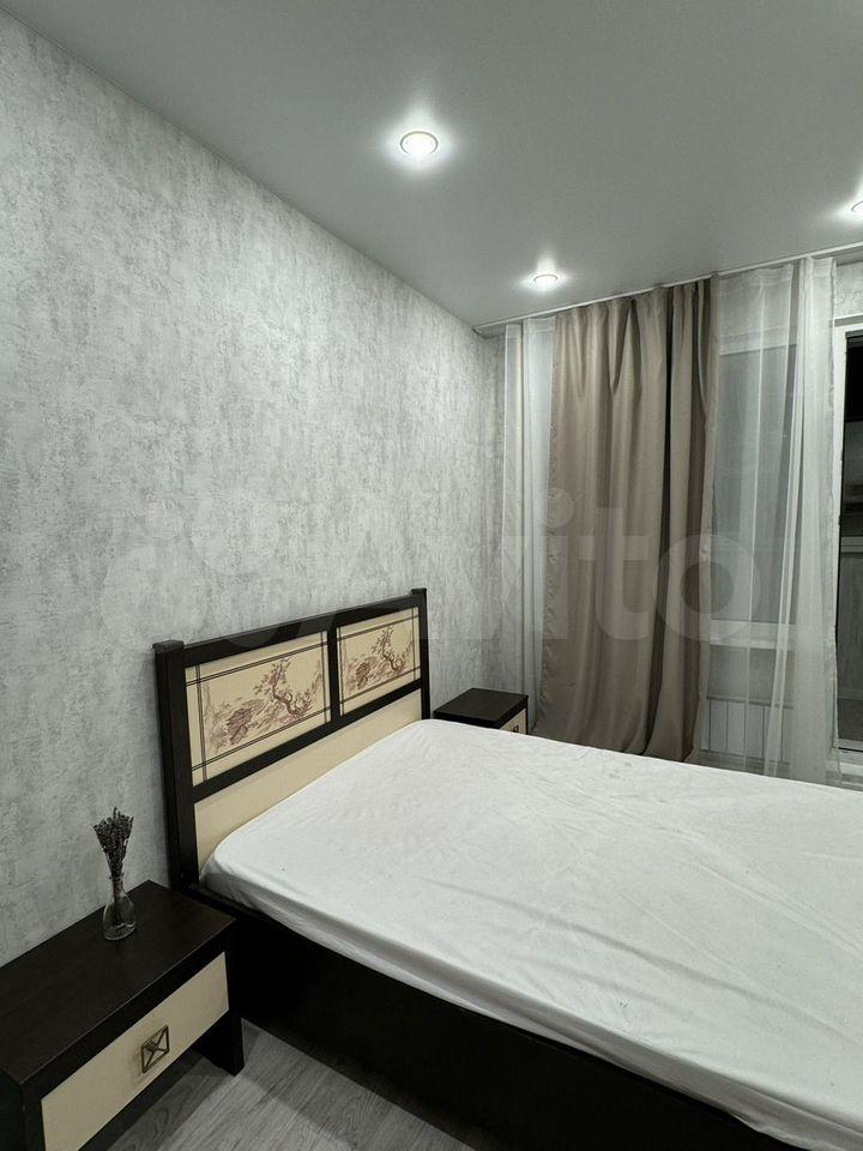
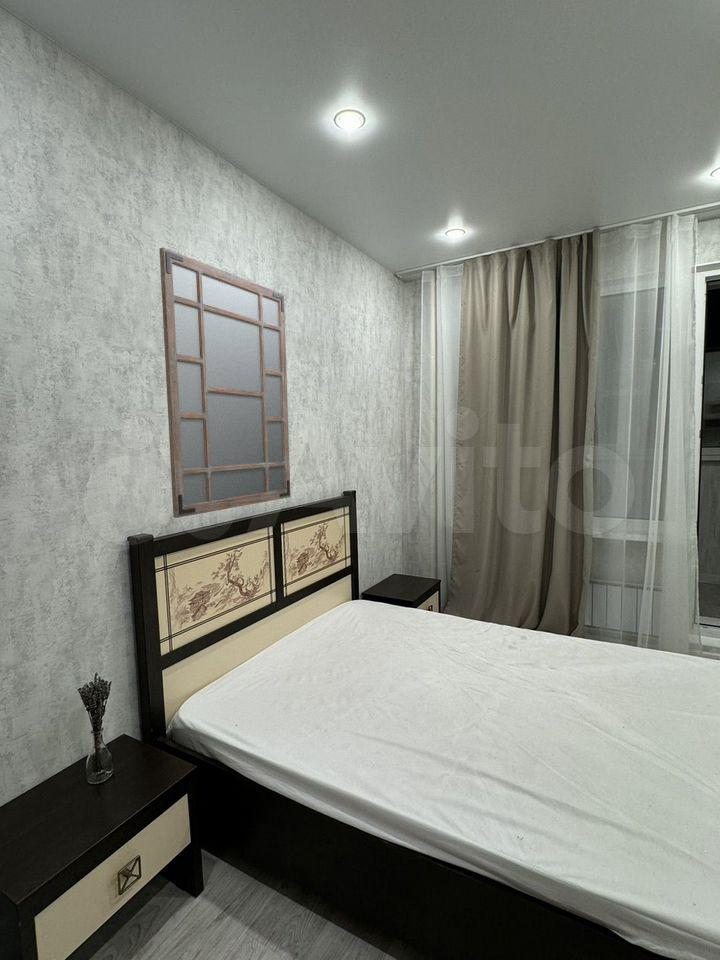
+ mirror [158,247,292,519]
